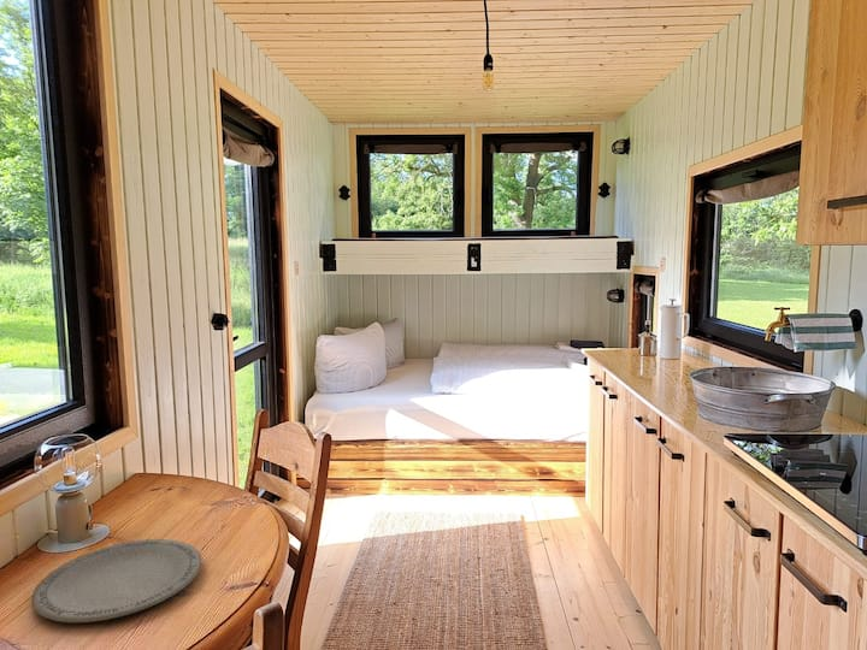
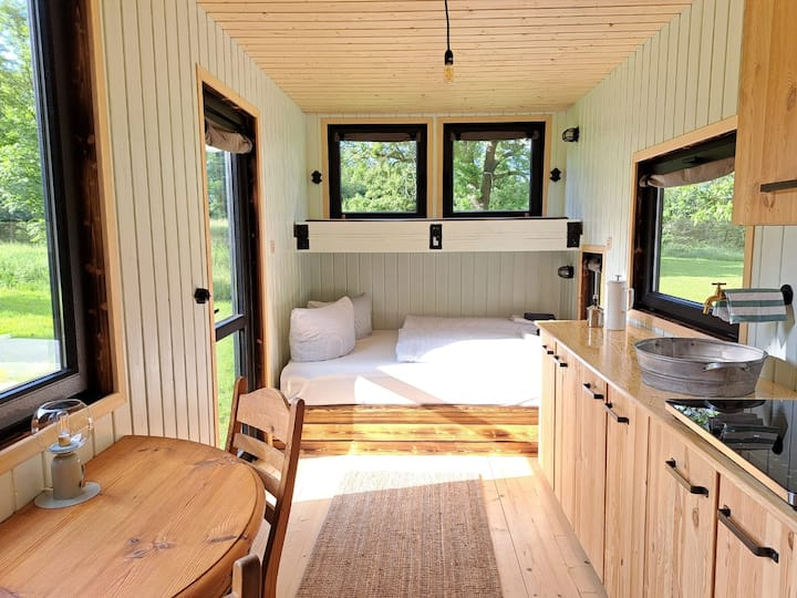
- plate [31,538,202,624]
